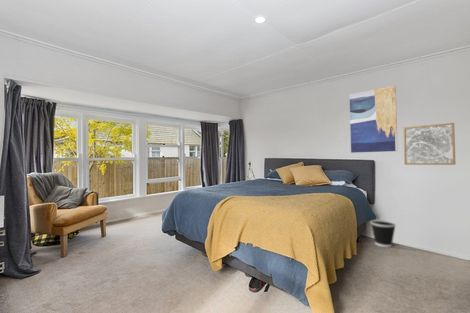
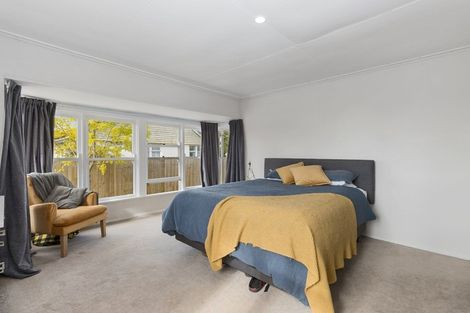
- wall art [403,122,457,166]
- wall art [349,85,398,154]
- wastebasket [369,219,397,248]
